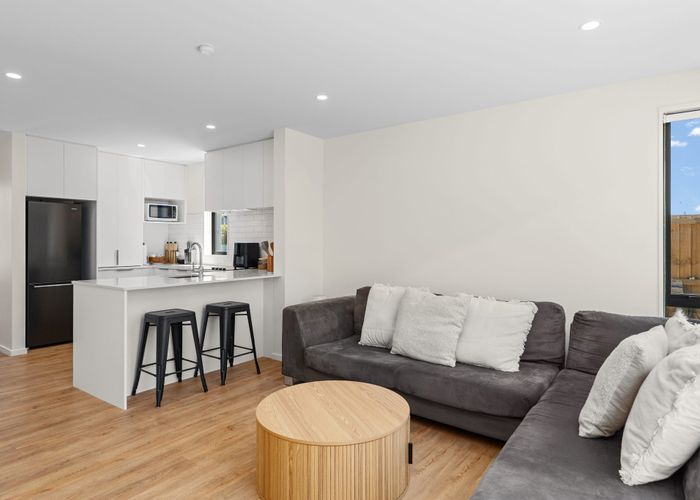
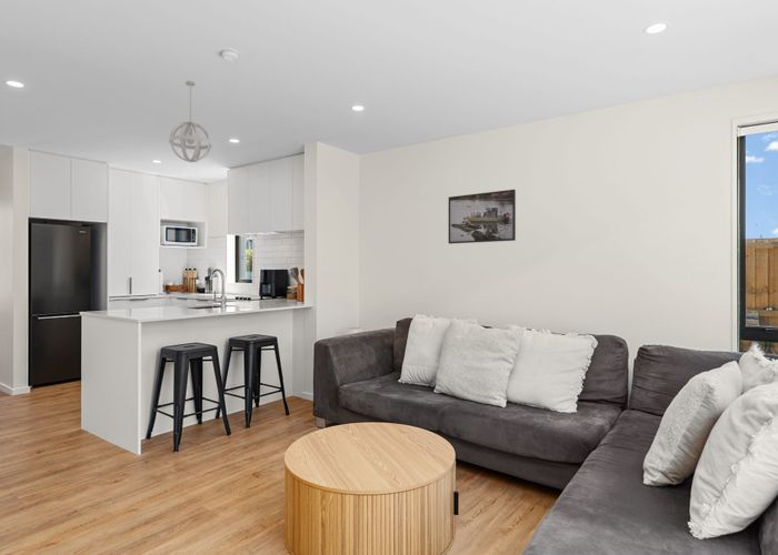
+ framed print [447,189,517,245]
+ pendant light [168,80,212,163]
